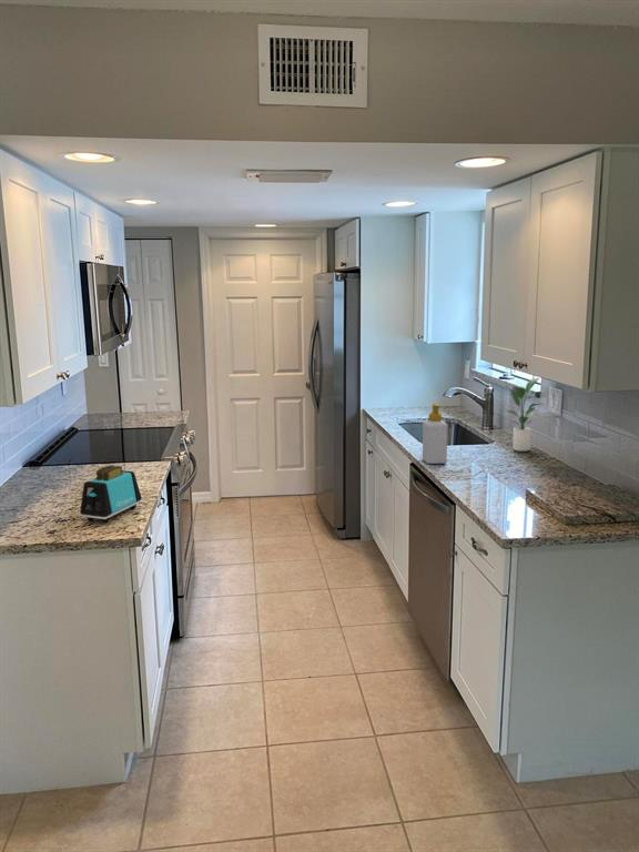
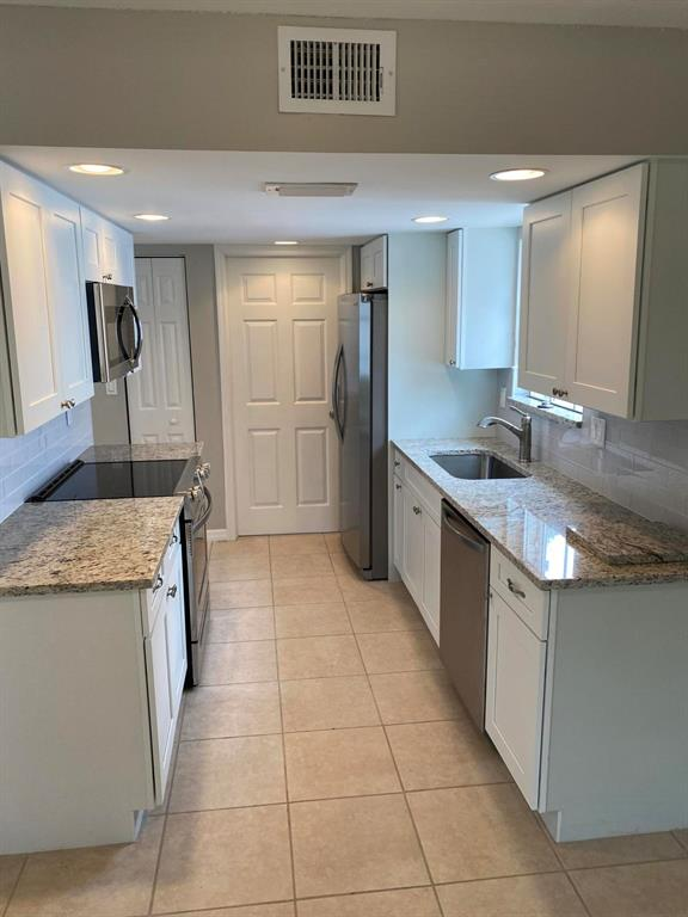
- soap bottle [422,403,448,465]
- toaster [79,465,143,524]
- potted plant [500,376,545,453]
